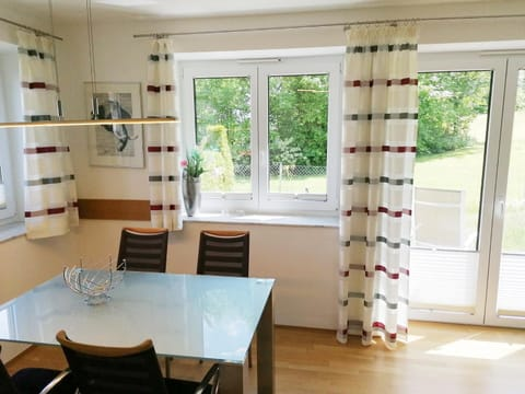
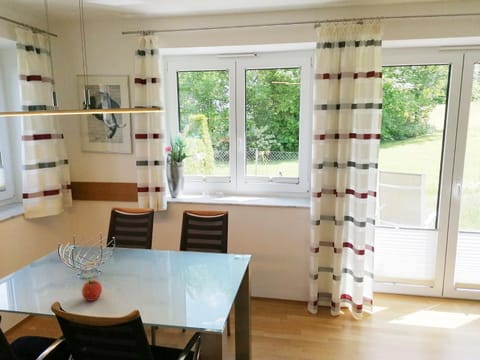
+ apple [81,279,103,302]
